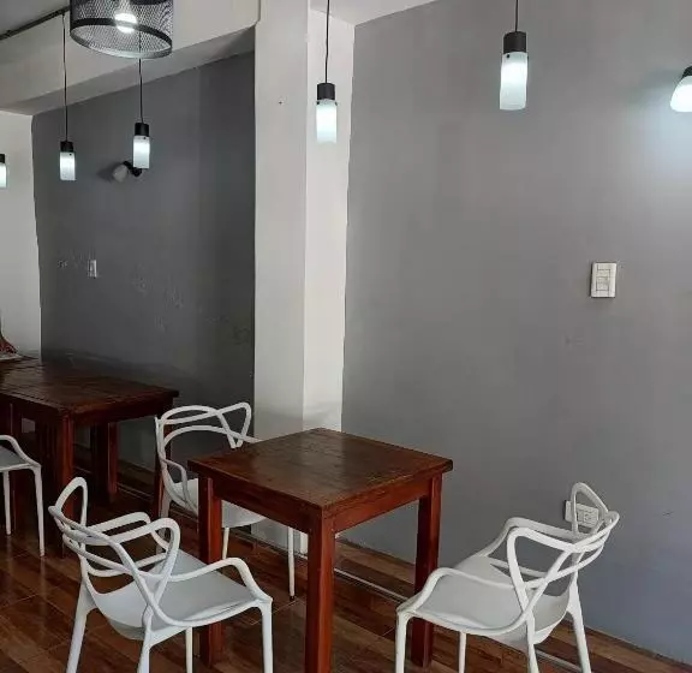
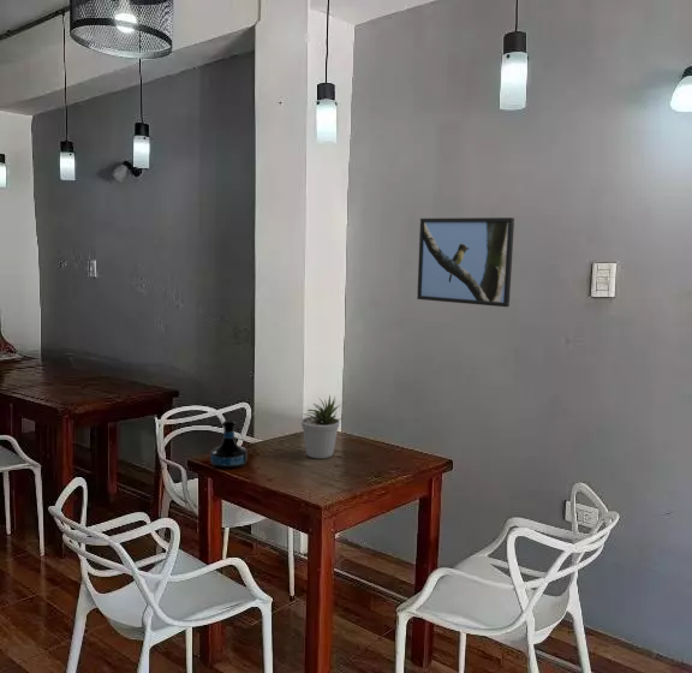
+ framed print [416,216,515,308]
+ potted plant [300,393,345,460]
+ tequila bottle [209,418,247,470]
